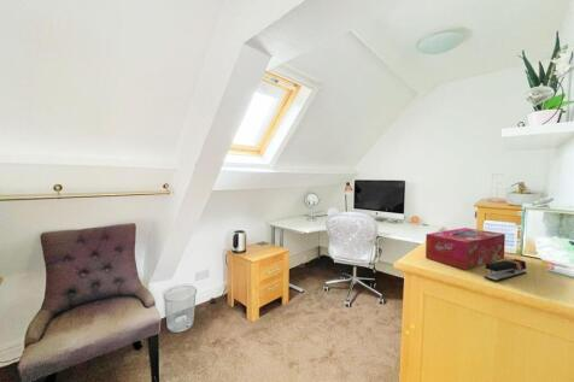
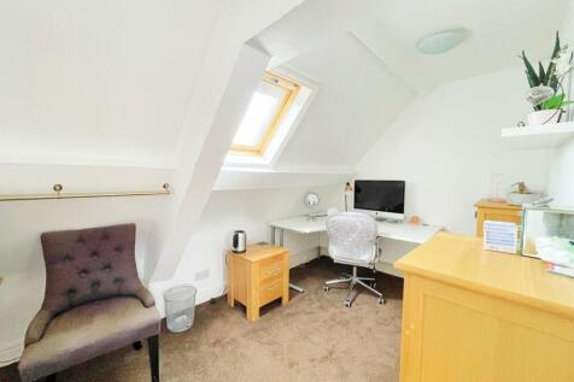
- stapler [484,258,527,283]
- tissue box [424,227,506,270]
